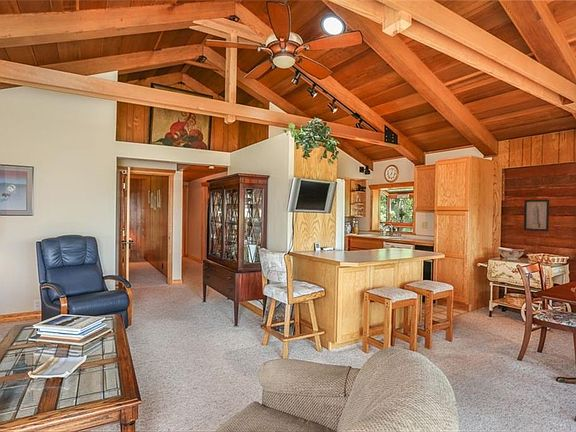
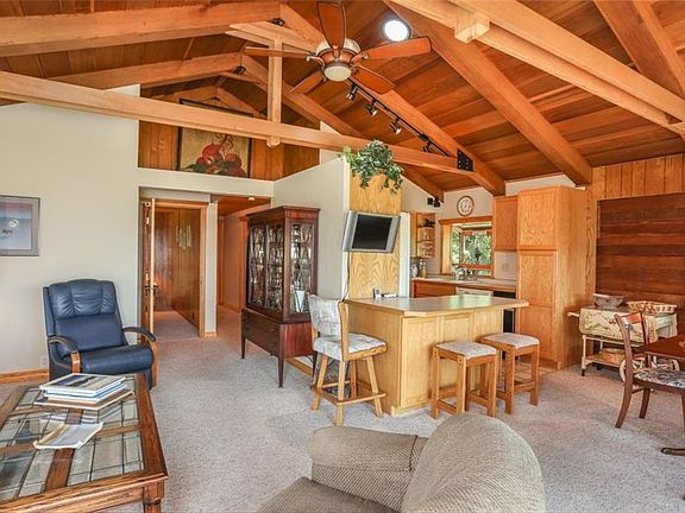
- wall art [523,199,550,232]
